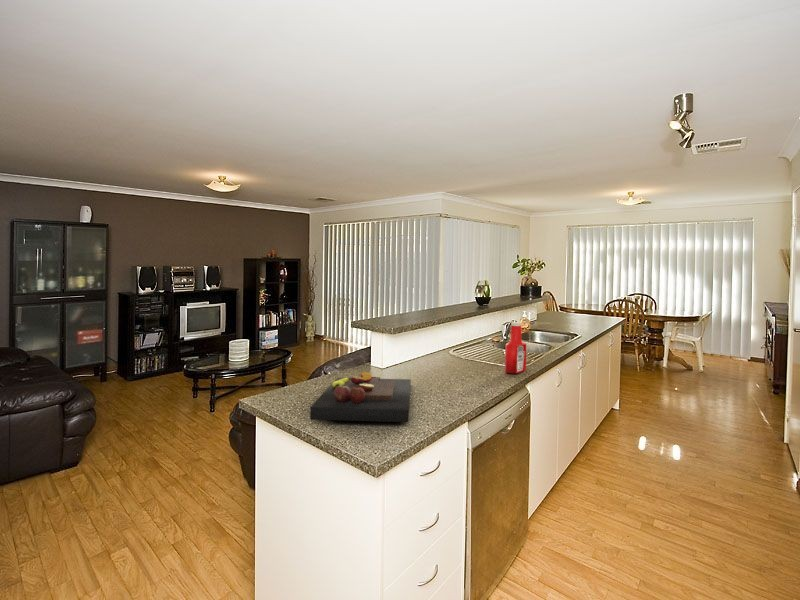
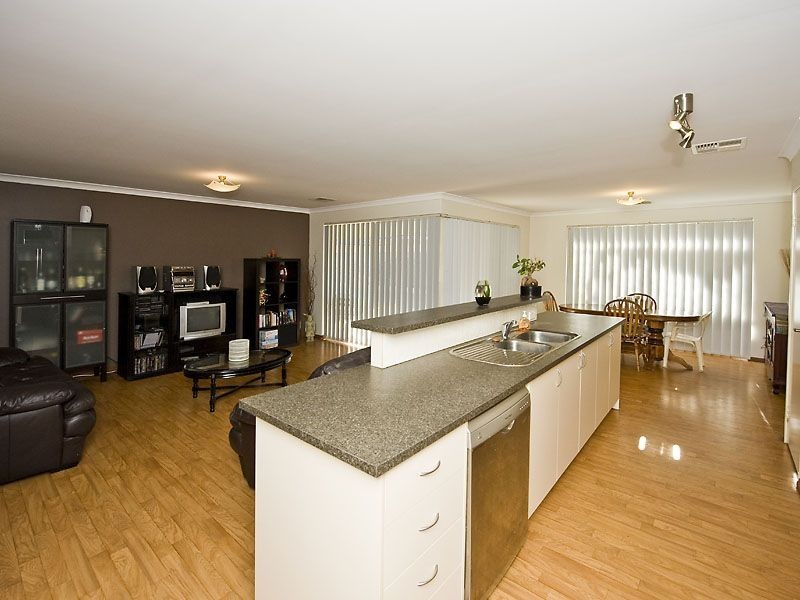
- cutting board [309,371,412,423]
- soap bottle [504,321,527,374]
